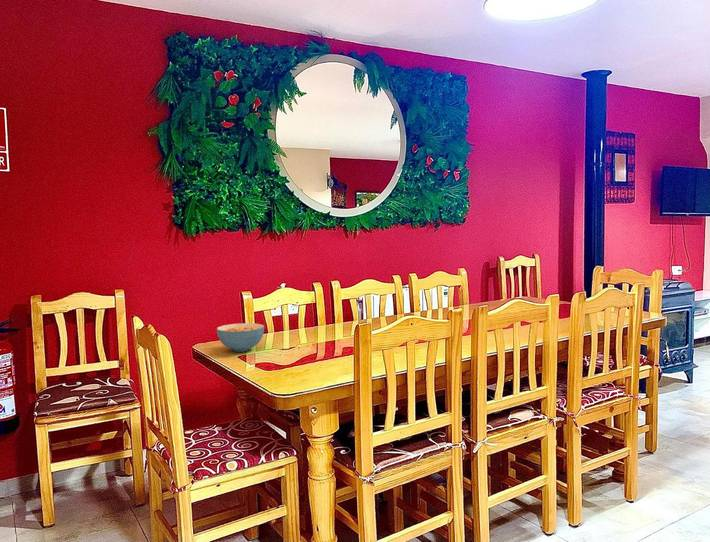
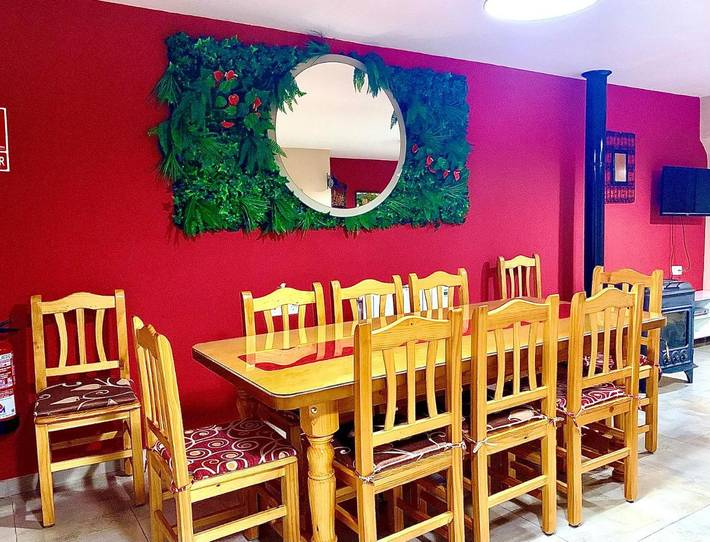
- cereal bowl [216,322,265,353]
